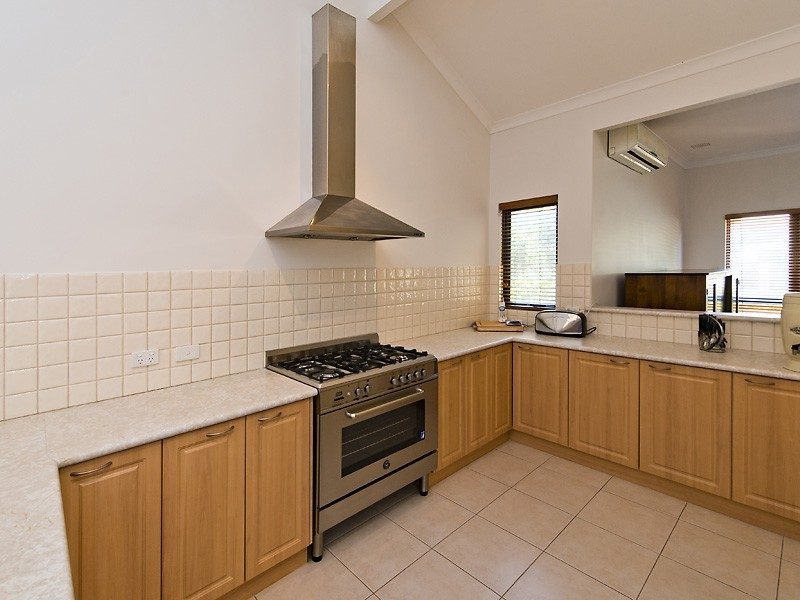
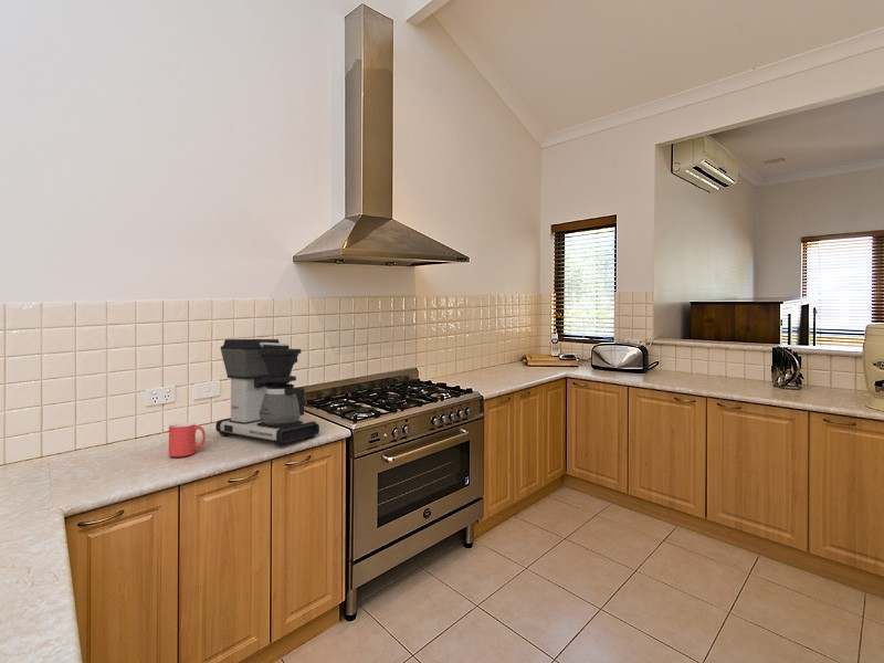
+ mug [168,422,207,457]
+ coffee maker [214,338,320,446]
